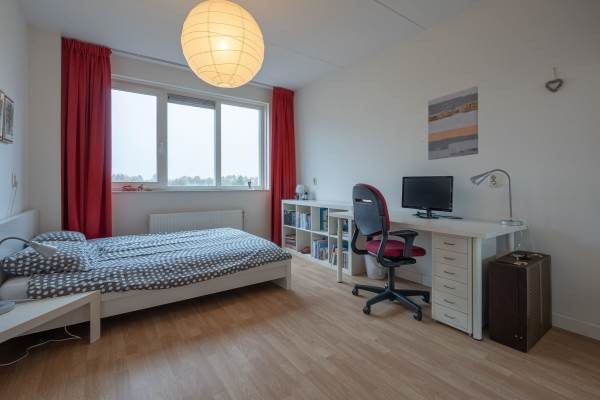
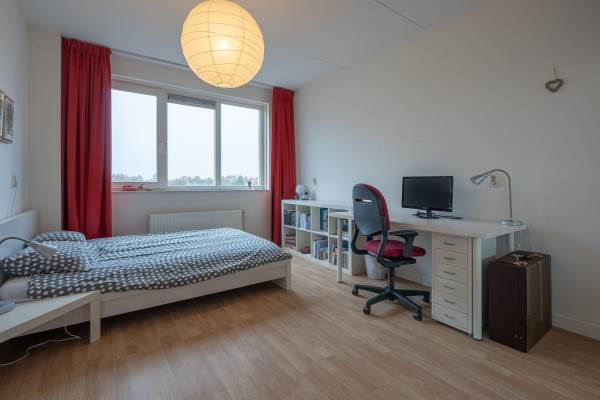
- wall art [427,85,479,161]
